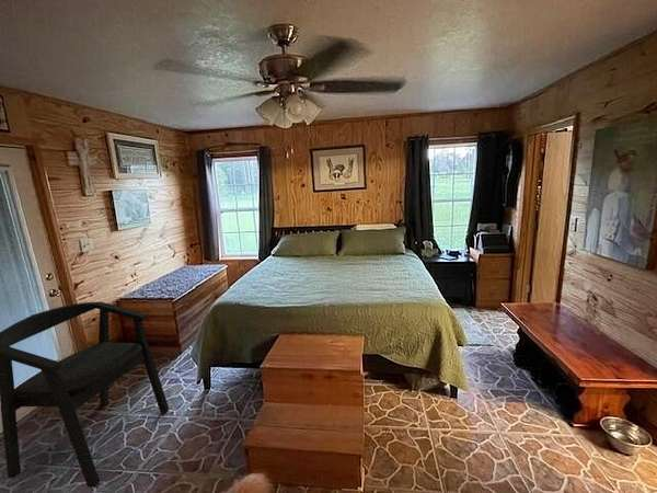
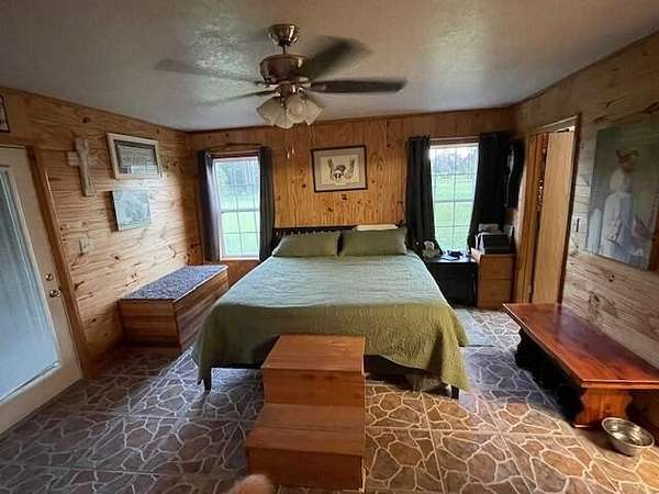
- armchair [0,301,171,489]
